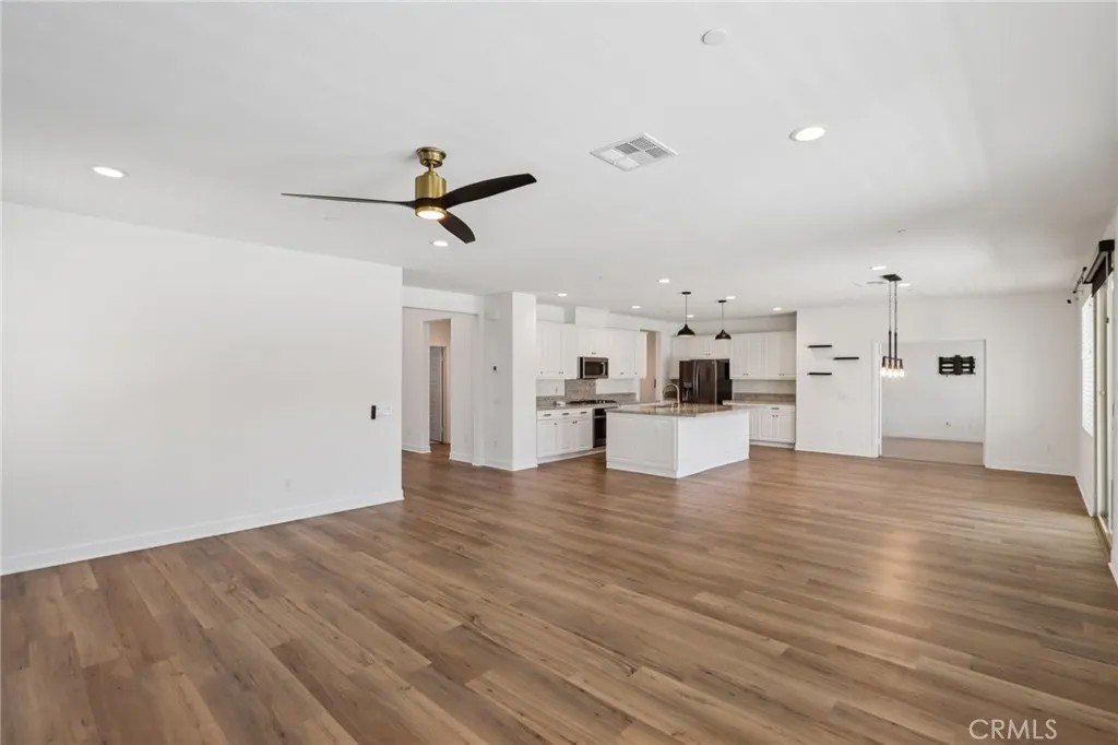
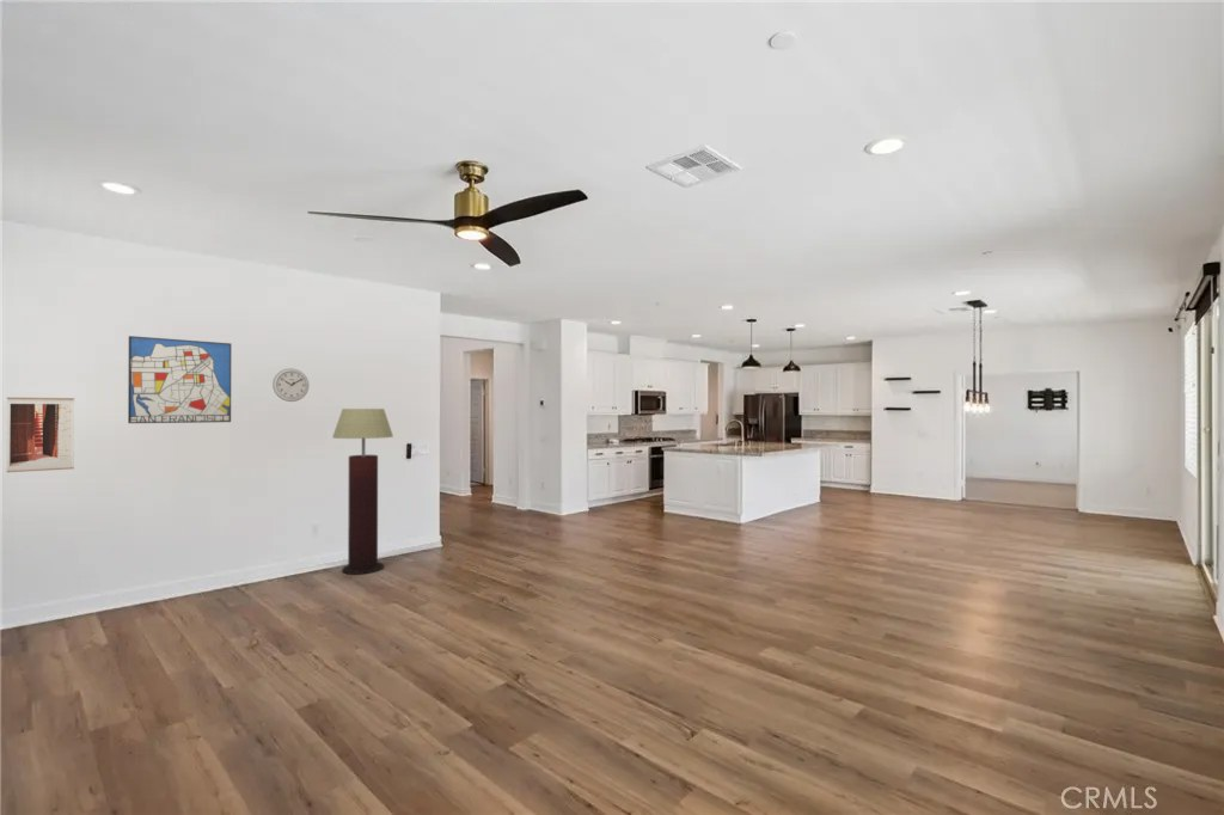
+ wall art [127,335,232,424]
+ wall clock [271,367,310,403]
+ floor lamp [331,408,394,576]
+ wall art [6,397,75,473]
